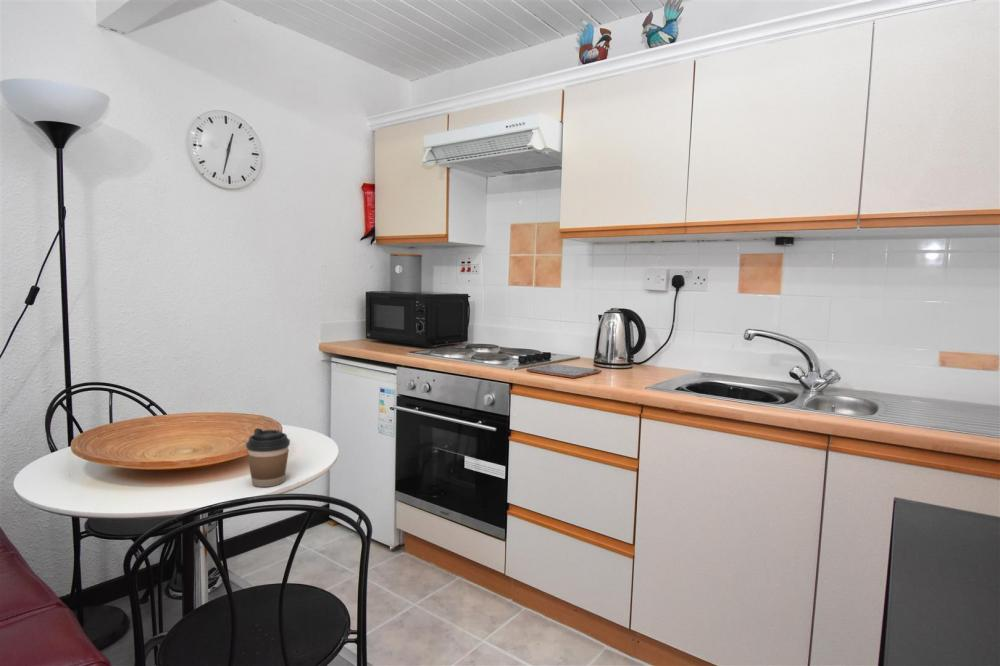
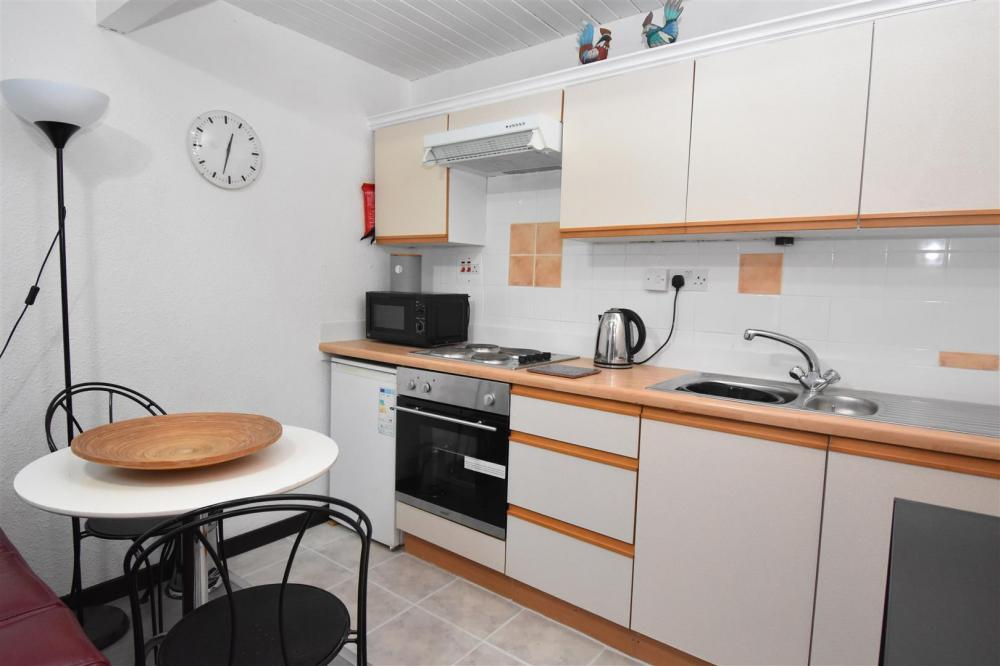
- coffee cup [245,427,291,488]
